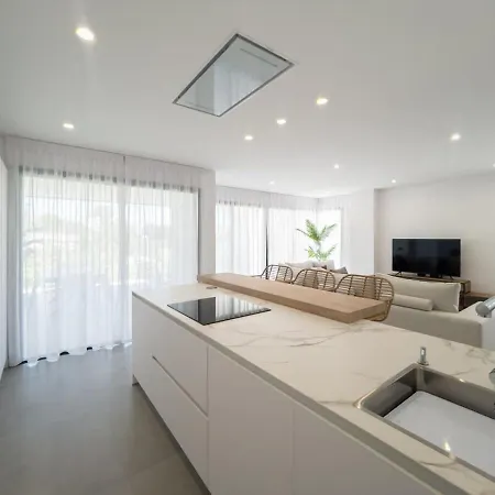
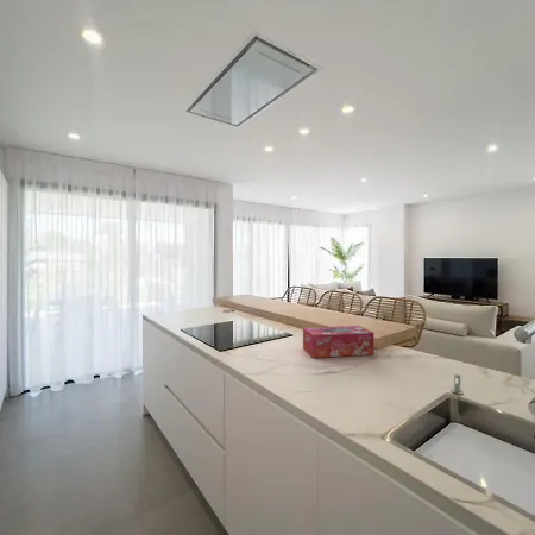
+ tissue box [302,325,374,359]
